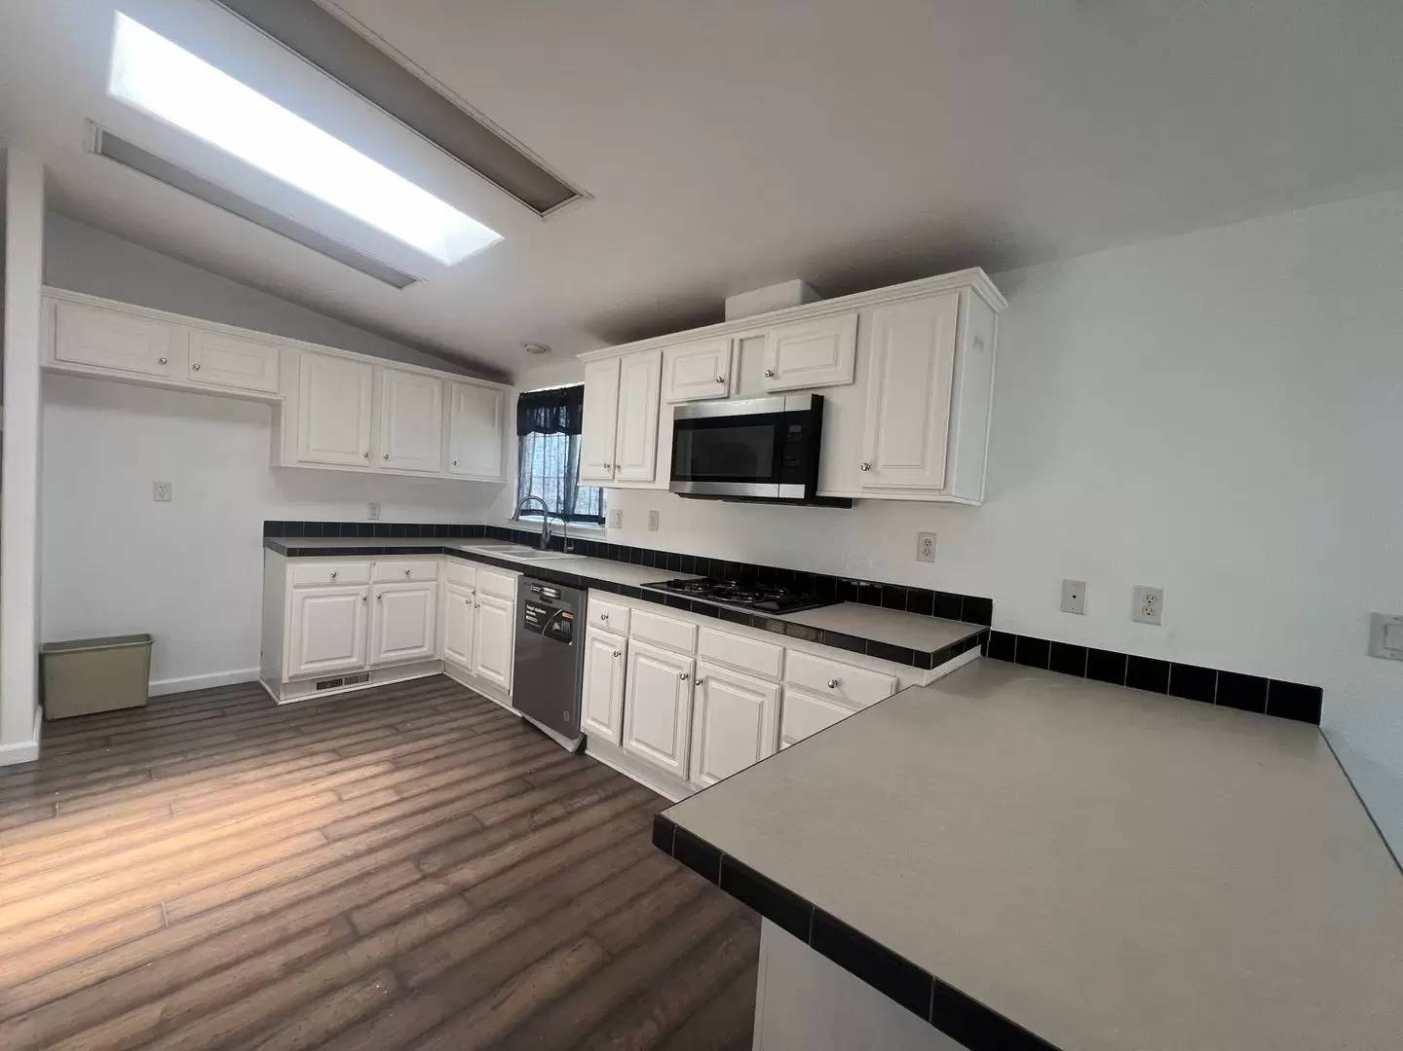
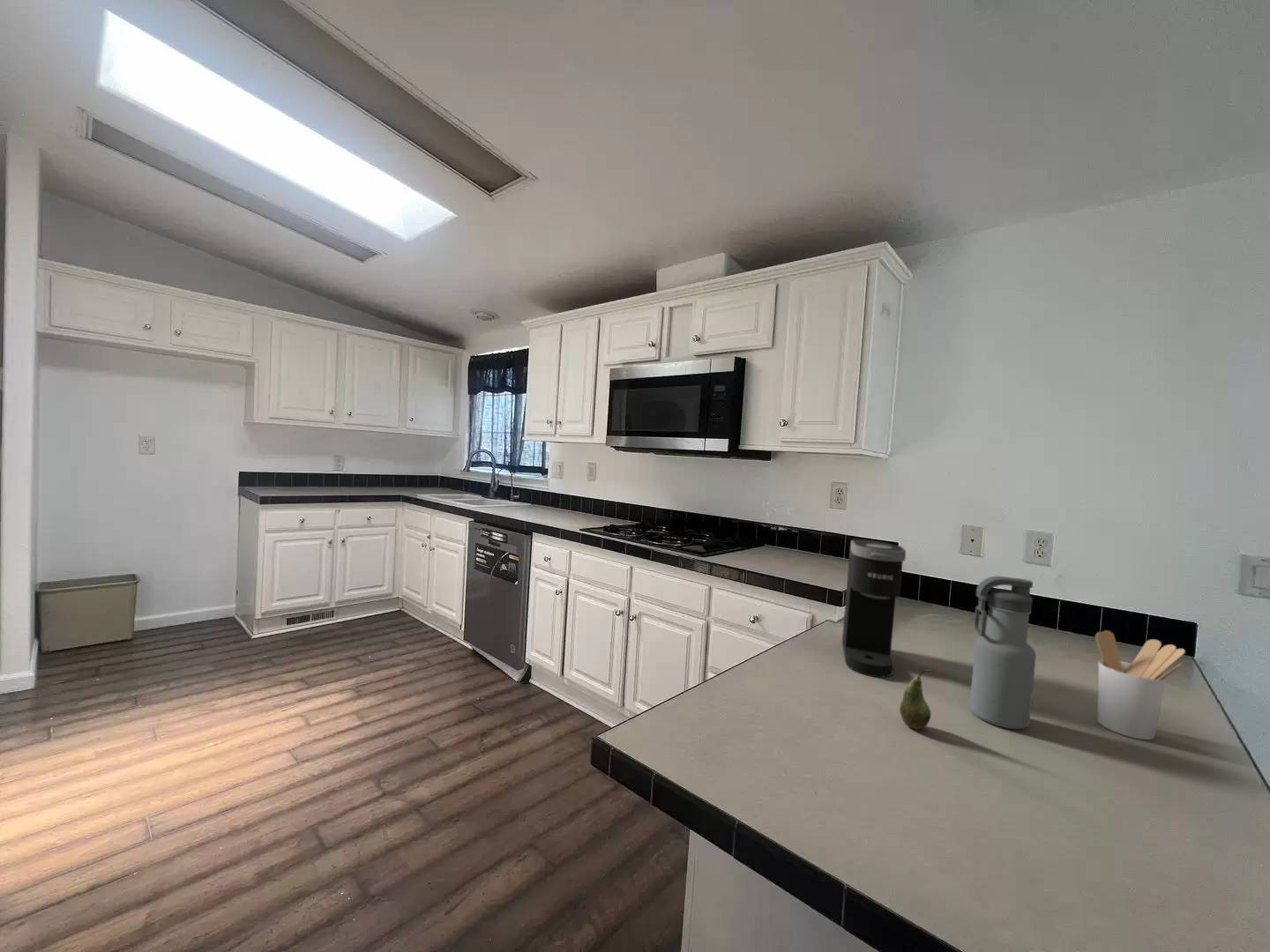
+ utensil holder [1094,629,1186,740]
+ fruit [899,668,933,731]
+ water bottle [968,576,1037,730]
+ coffee maker [841,539,907,678]
